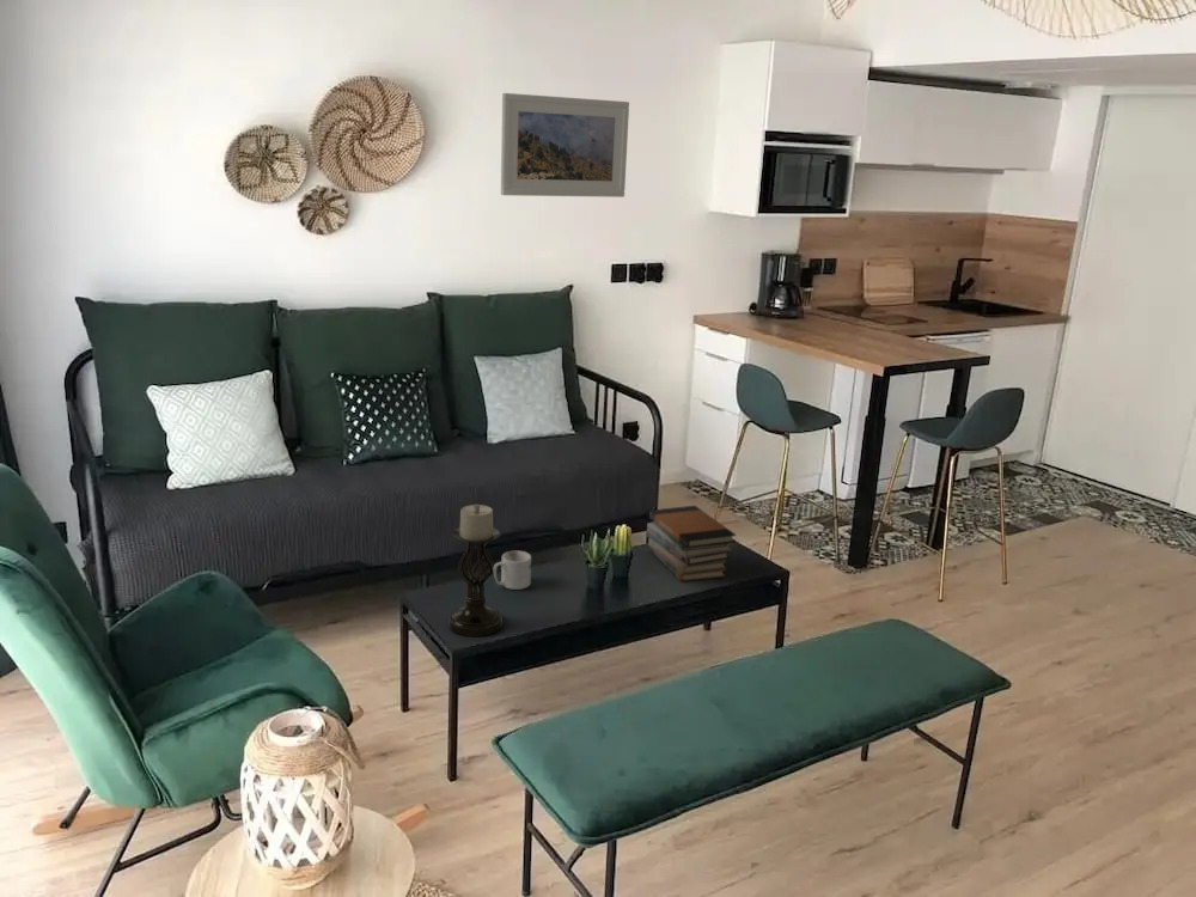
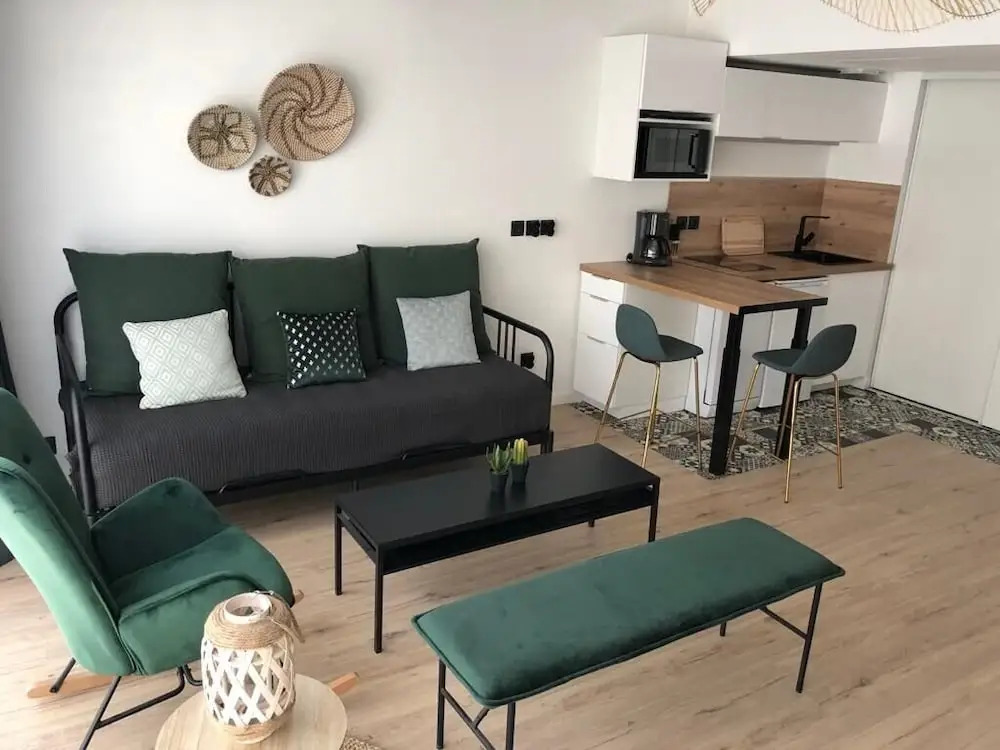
- mug [493,550,532,591]
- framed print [500,92,630,199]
- candle holder [446,504,504,637]
- book stack [646,505,738,582]
